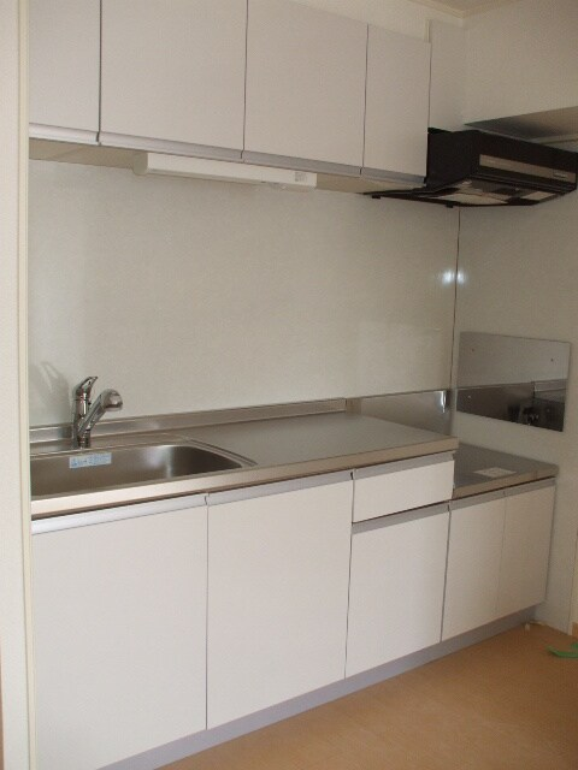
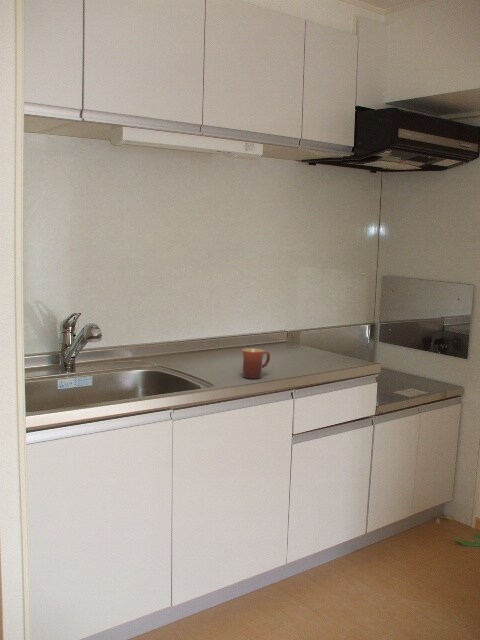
+ mug [241,347,271,380]
